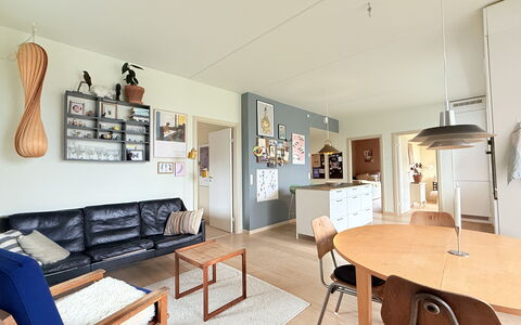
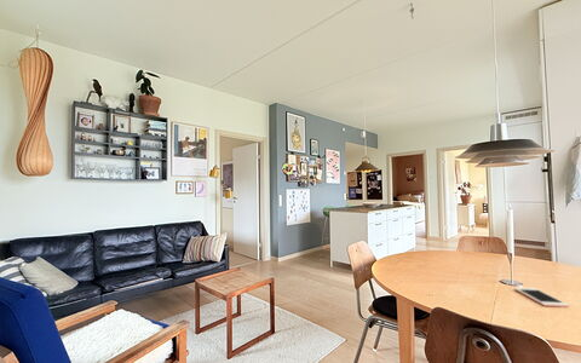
+ cell phone [513,287,570,309]
